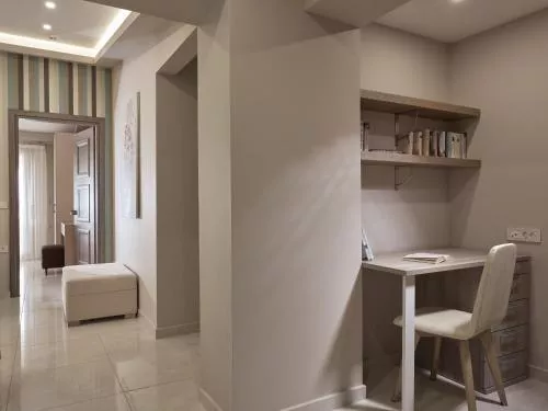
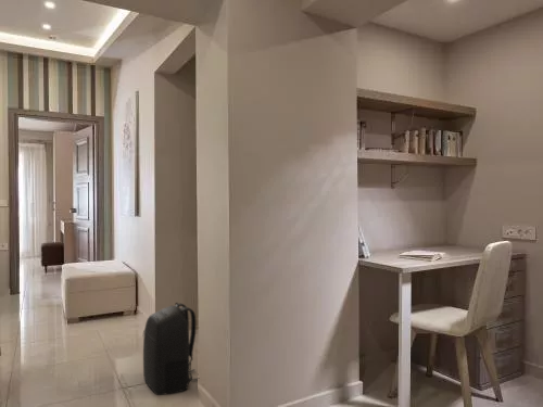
+ backpack [141,302,199,396]
